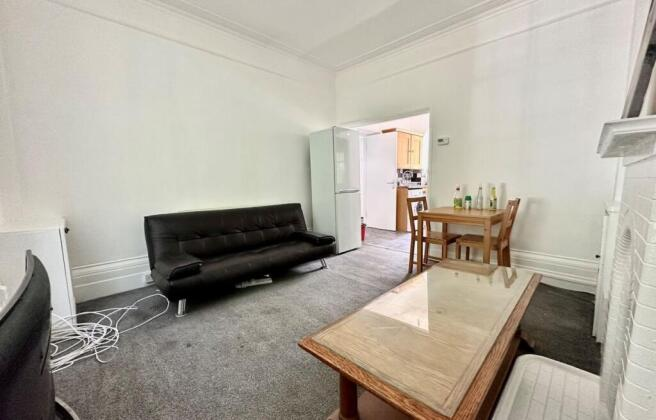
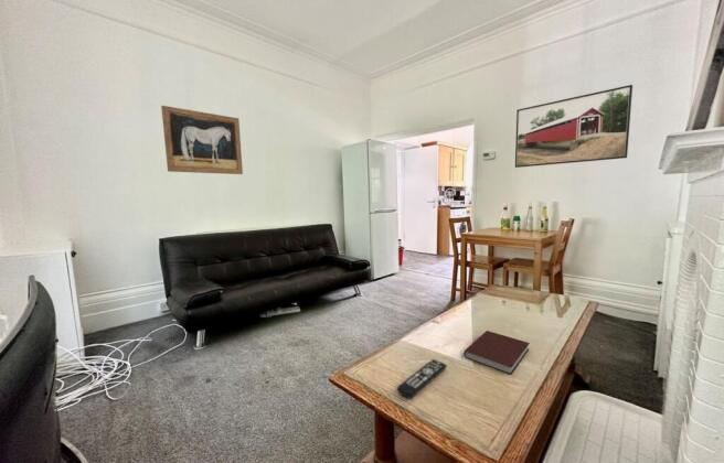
+ remote control [396,358,448,400]
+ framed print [514,84,634,169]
+ wall art [160,105,244,175]
+ notebook [462,330,531,376]
